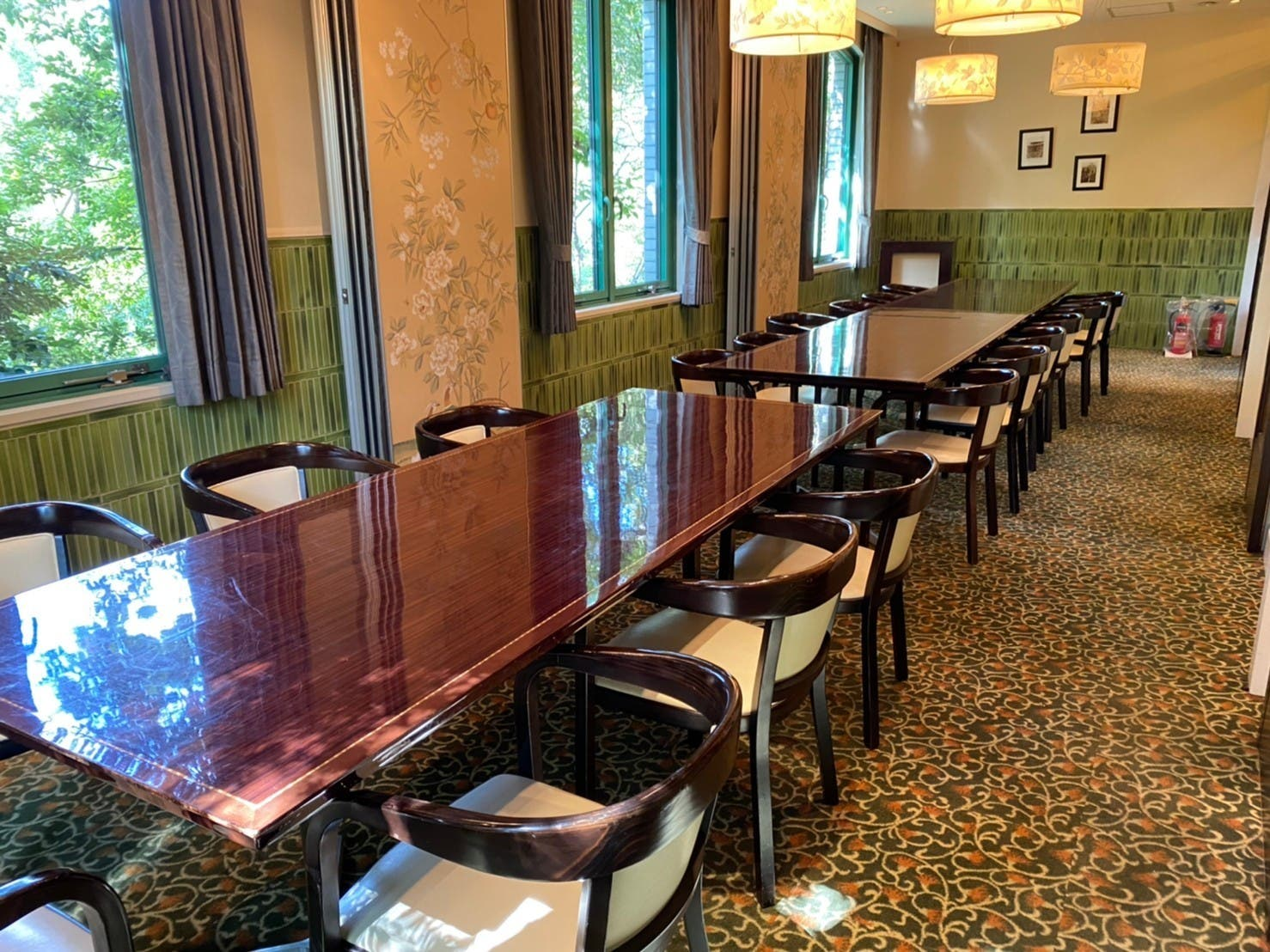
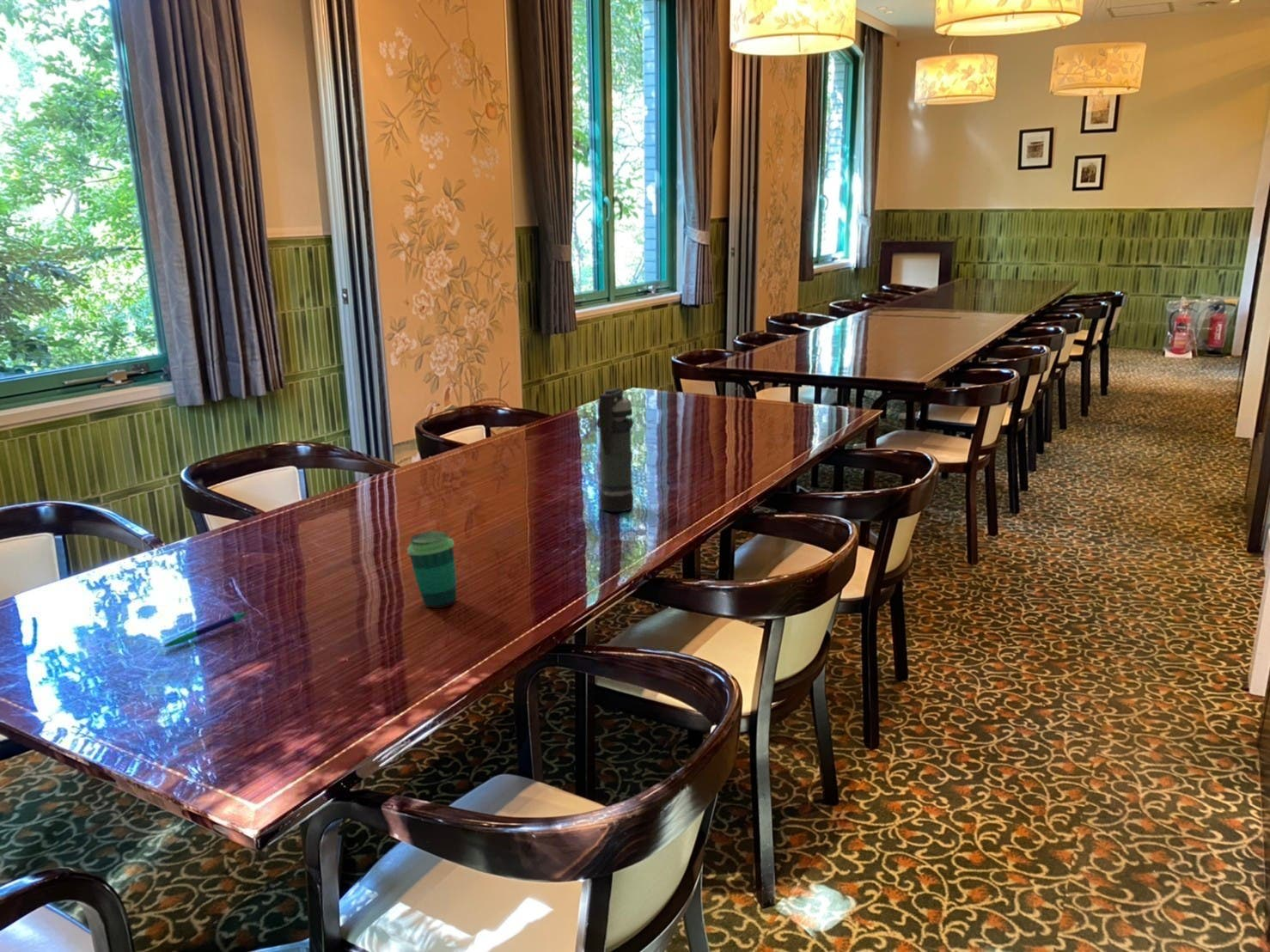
+ cup [406,530,458,609]
+ pen [161,611,247,649]
+ smoke grenade [595,387,634,513]
